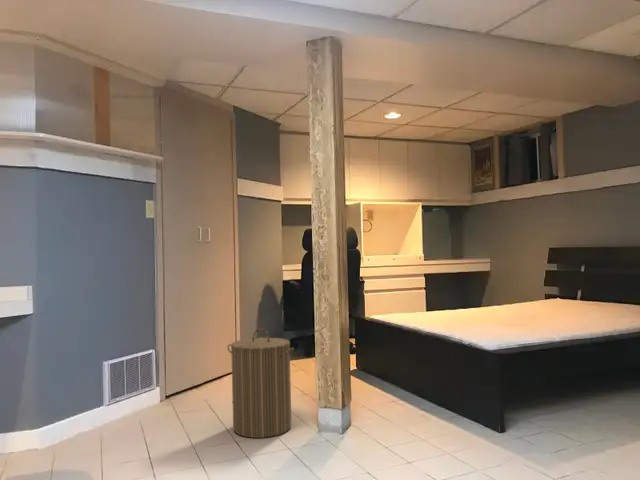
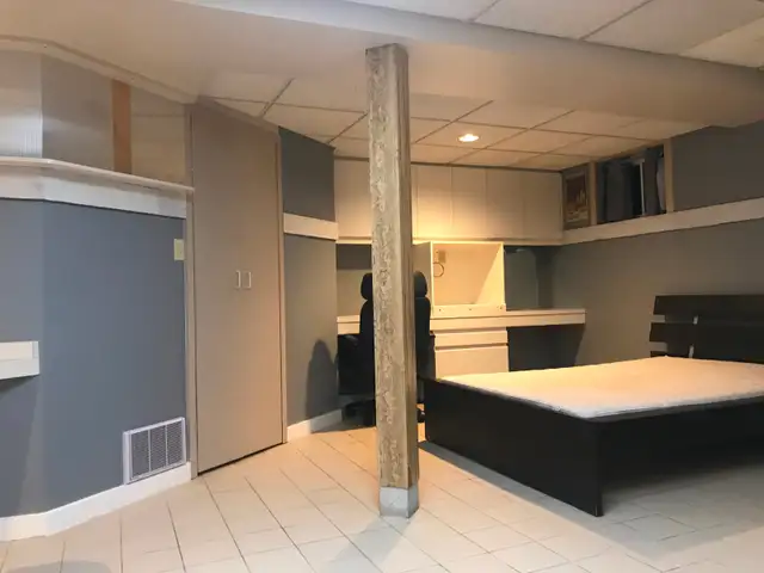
- laundry hamper [226,328,295,439]
